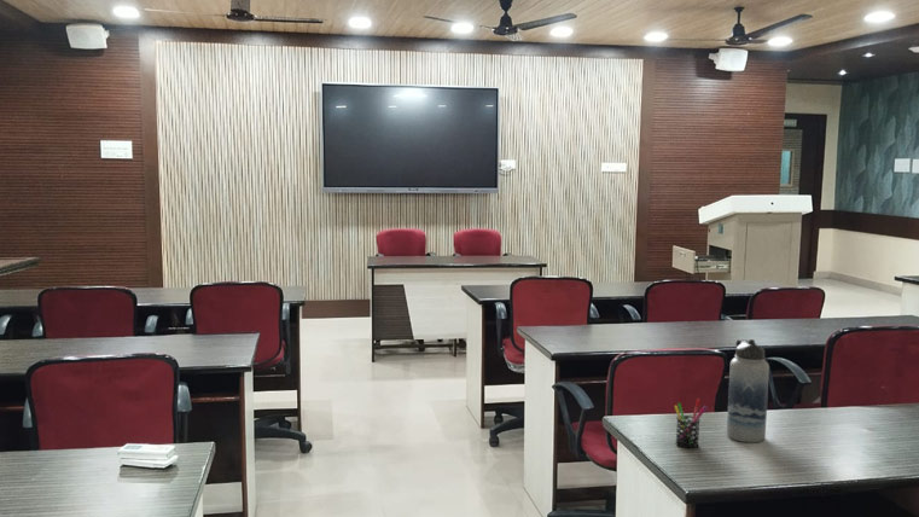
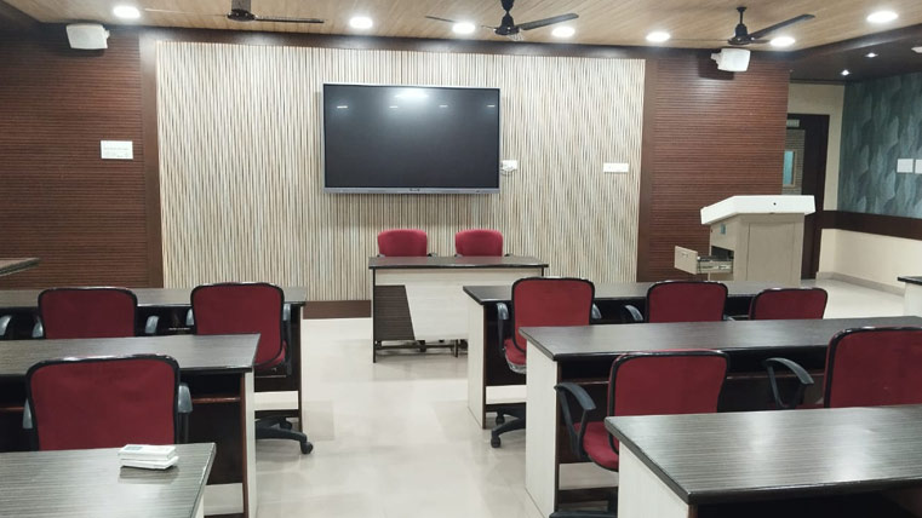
- pen holder [674,397,708,449]
- water bottle [726,338,770,443]
